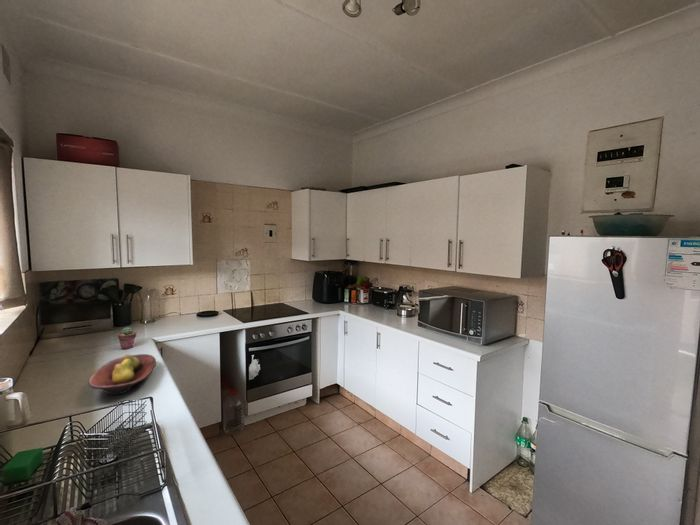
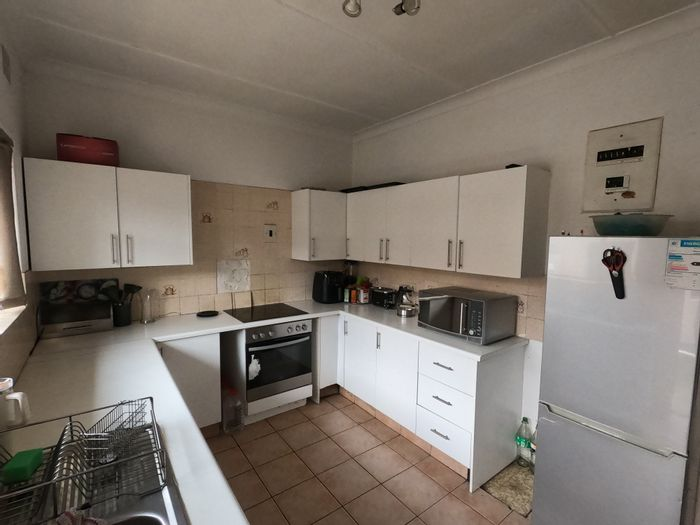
- potted succulent [117,326,137,350]
- fruit bowl [88,353,157,396]
